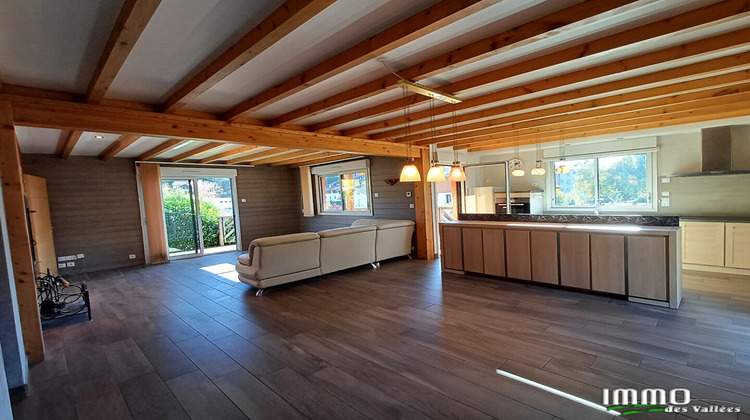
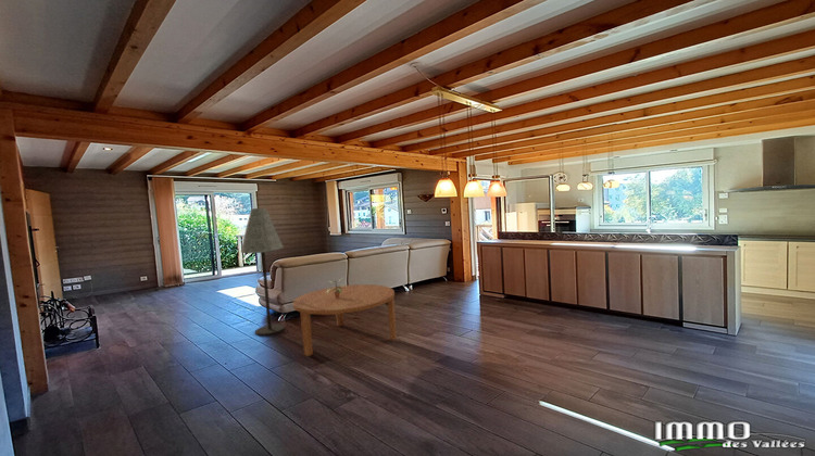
+ floor lamp [240,207,286,337]
+ potted plant [327,278,346,299]
+ coffee table [291,283,398,357]
